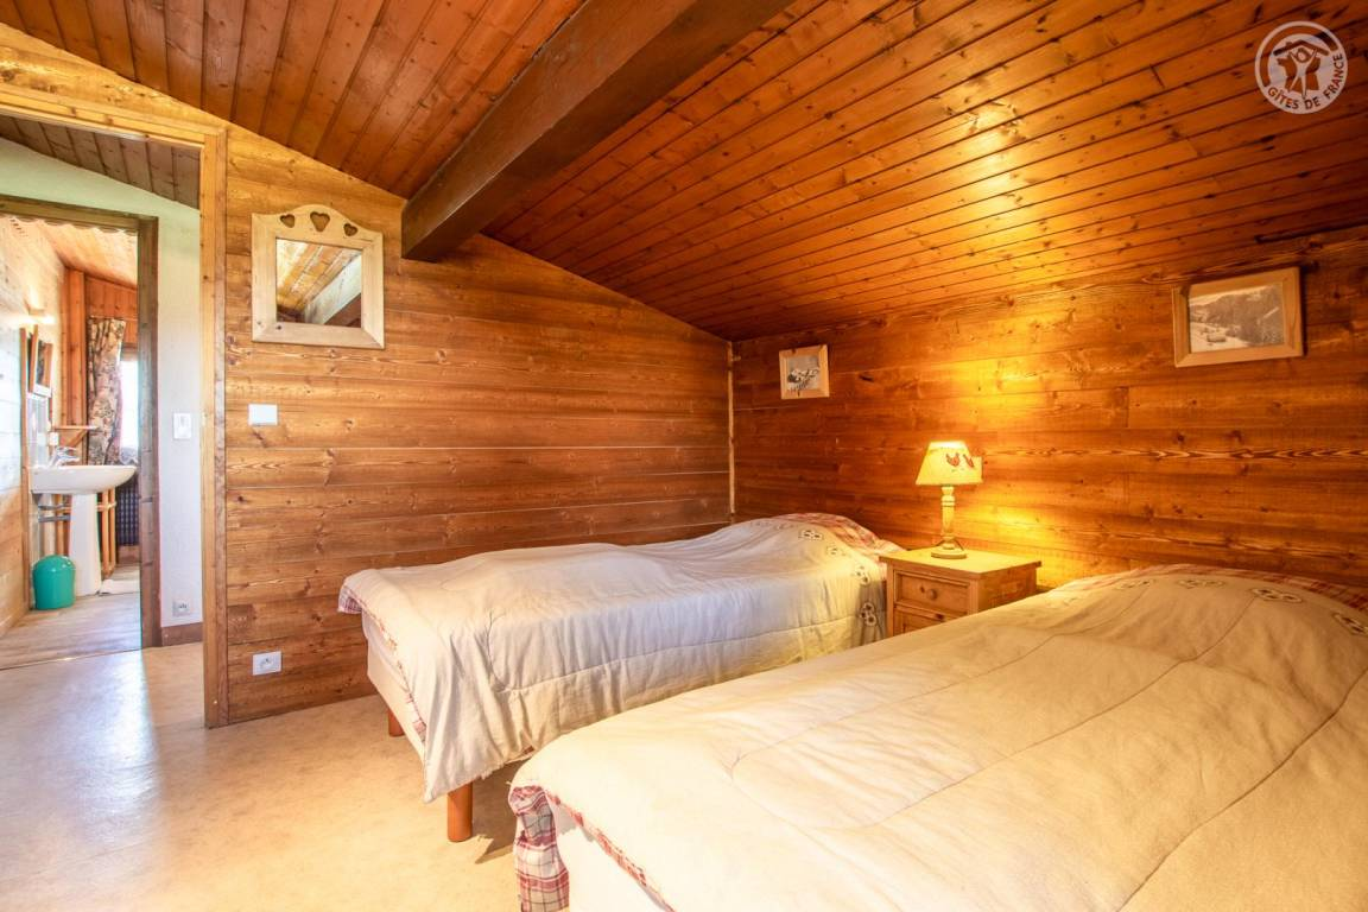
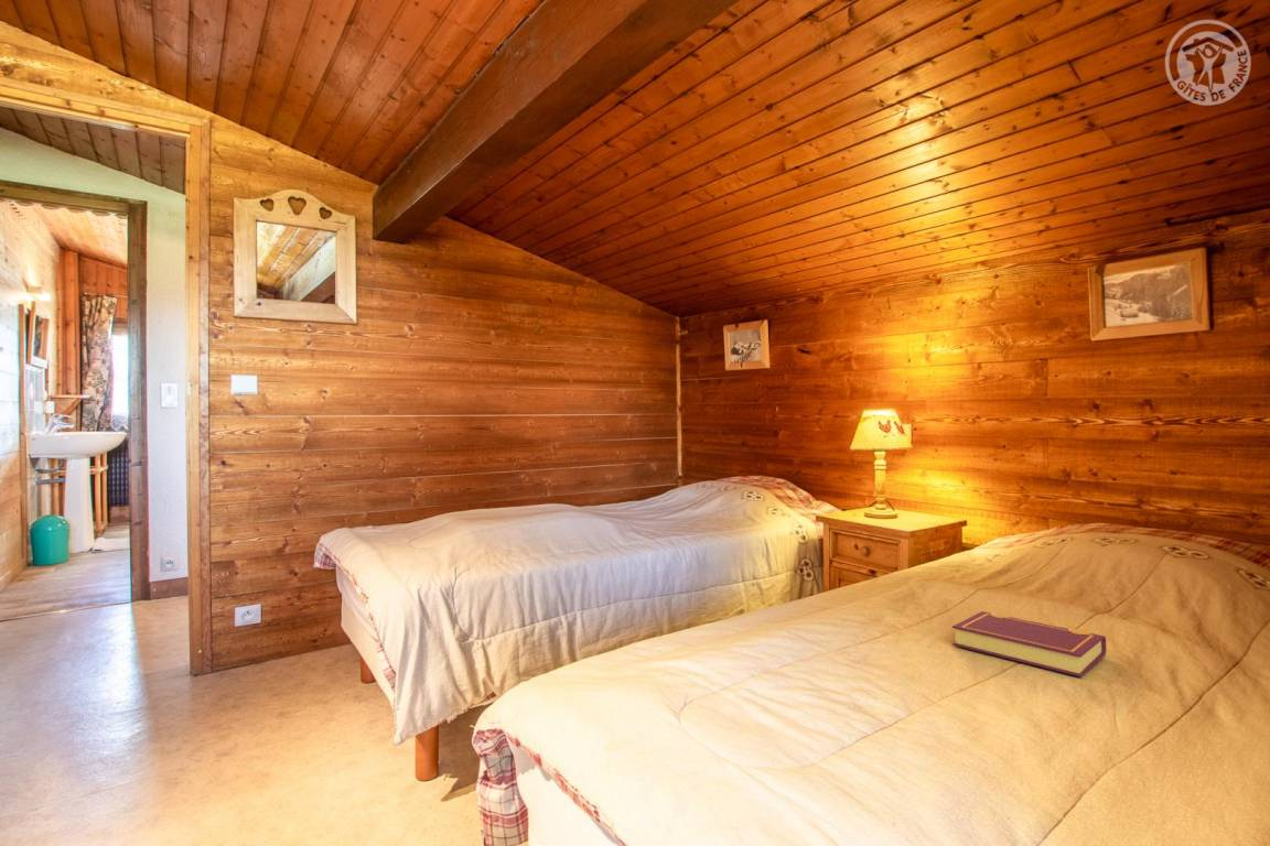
+ book [951,610,1107,677]
